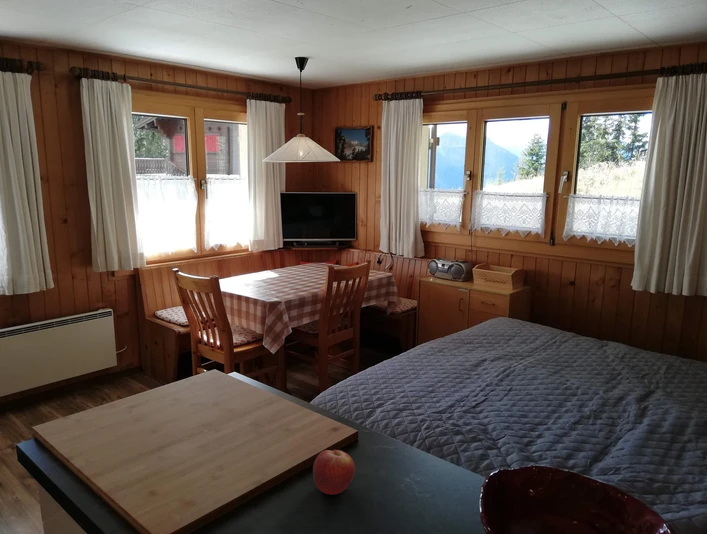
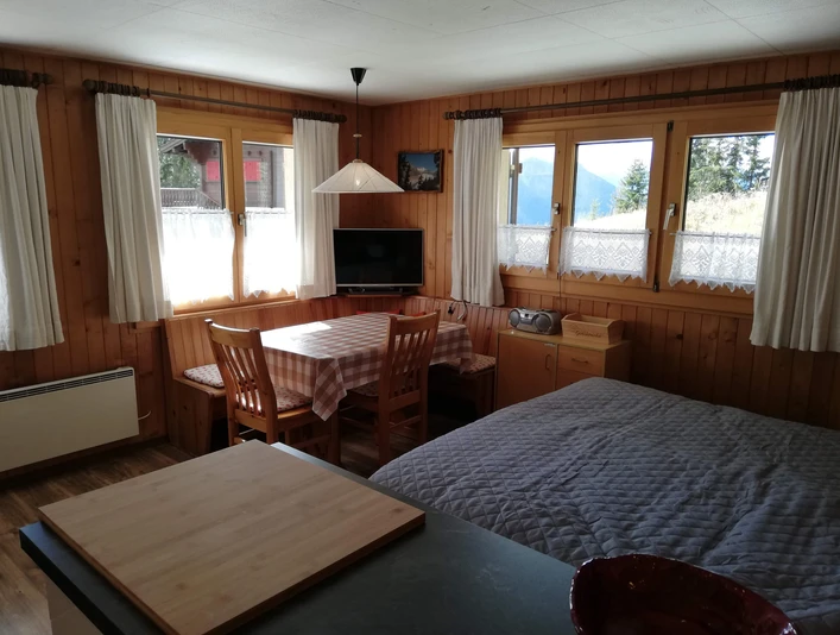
- fruit [312,448,356,496]
